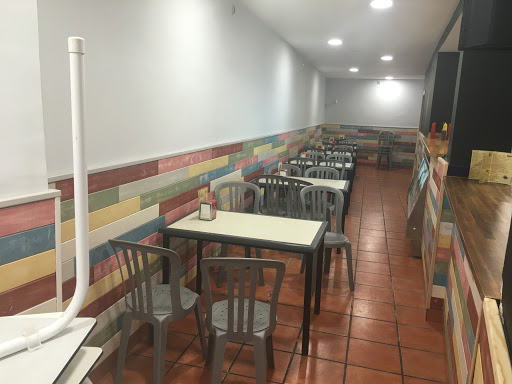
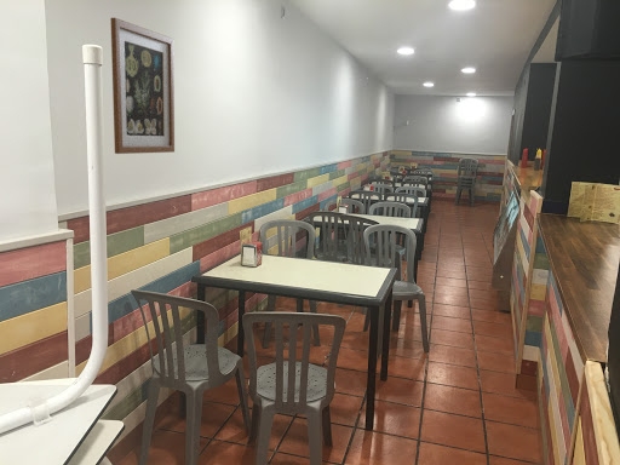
+ wall art [110,17,176,155]
